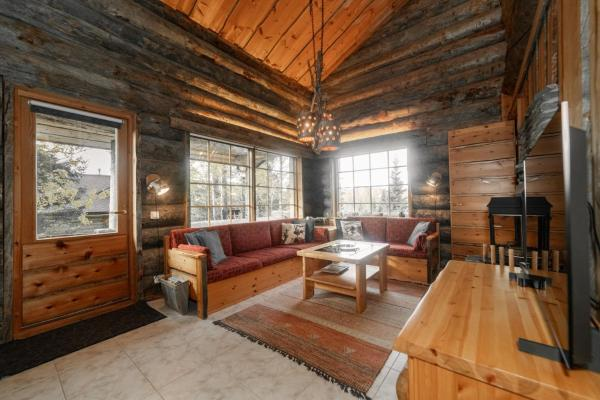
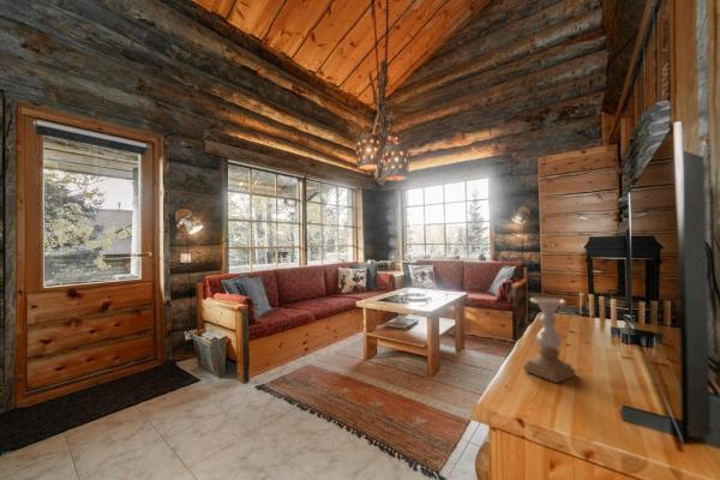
+ candle holder [522,295,577,384]
